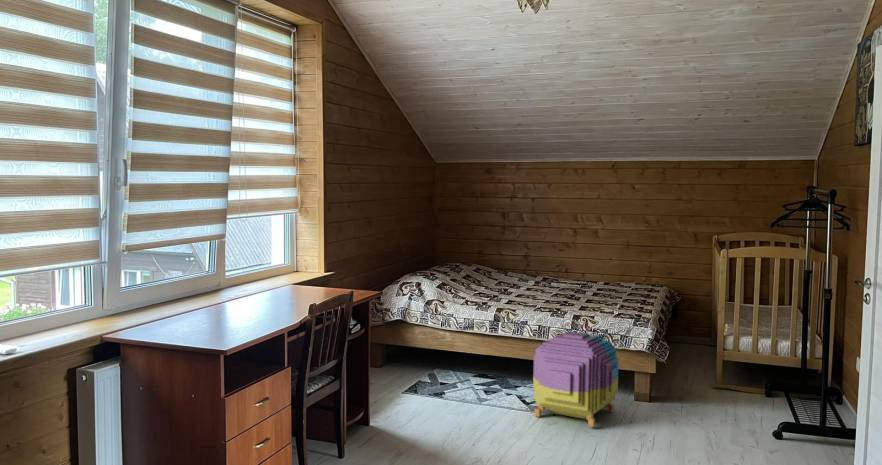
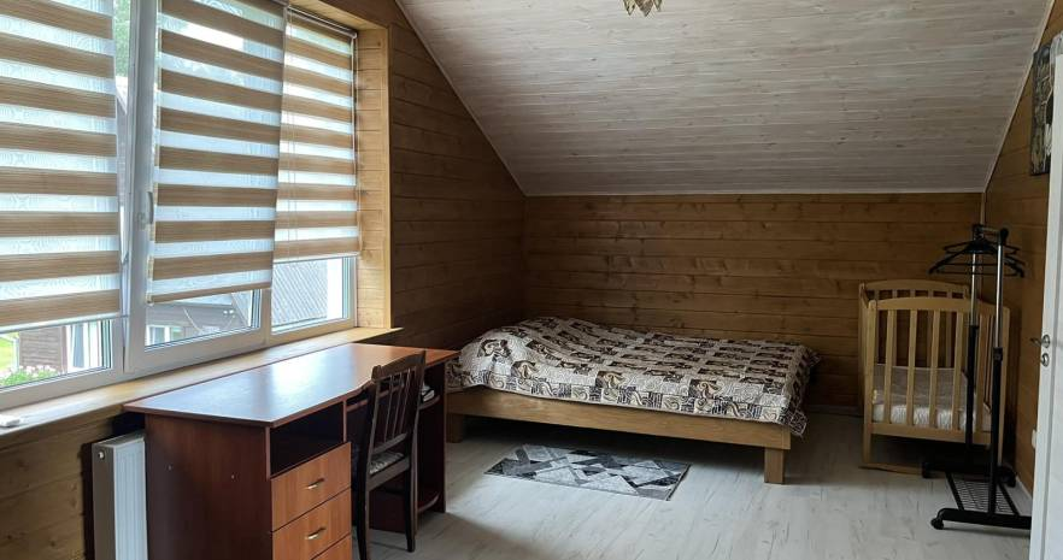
- storage ottoman [532,331,620,428]
